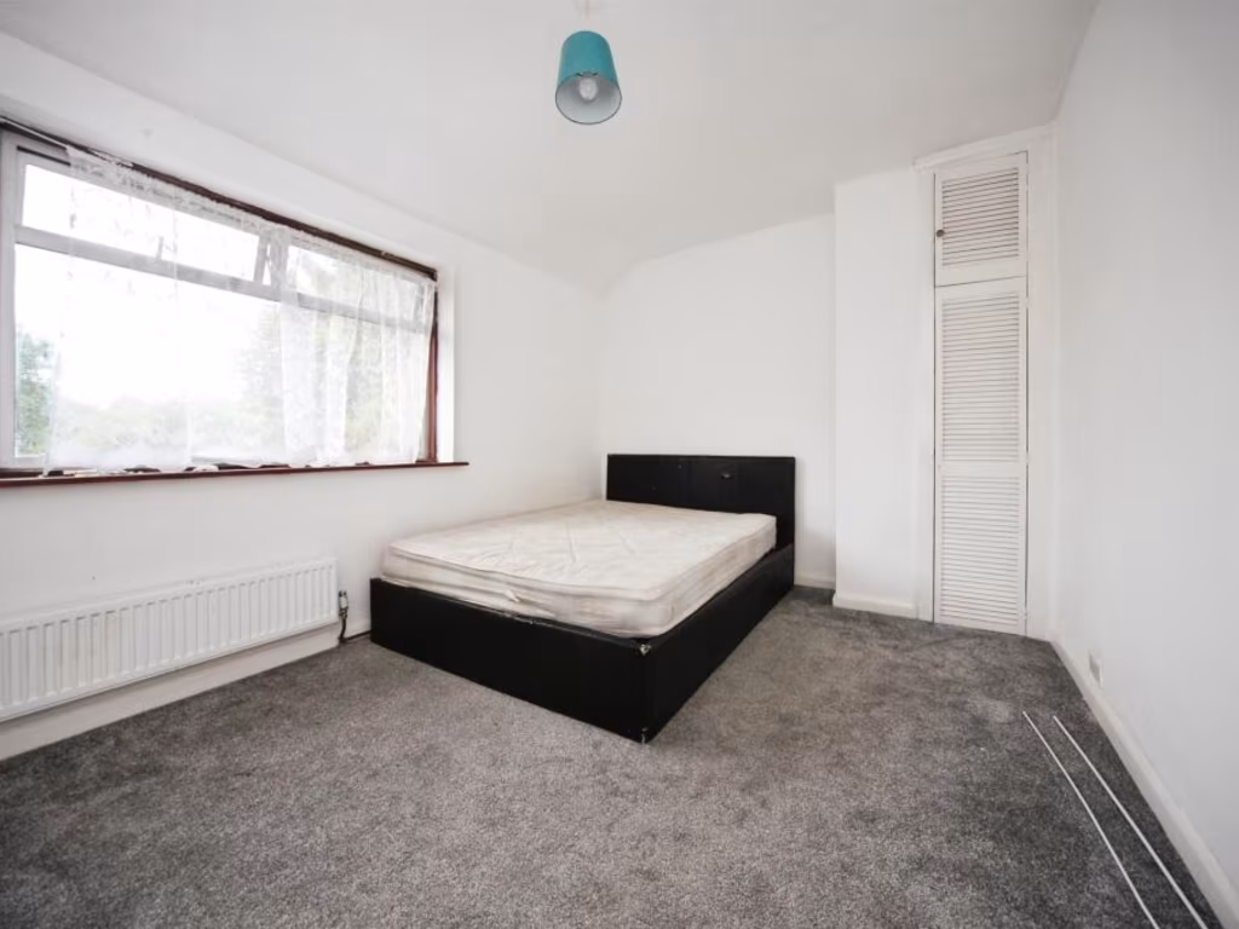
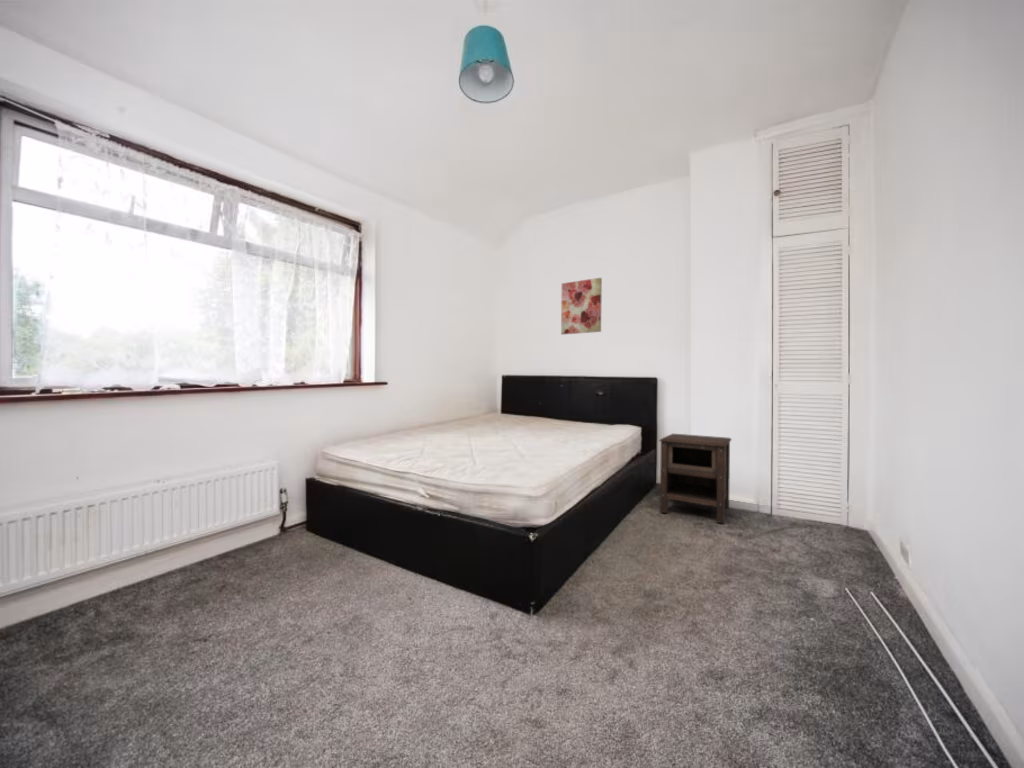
+ wall art [560,277,603,335]
+ nightstand [658,433,733,525]
